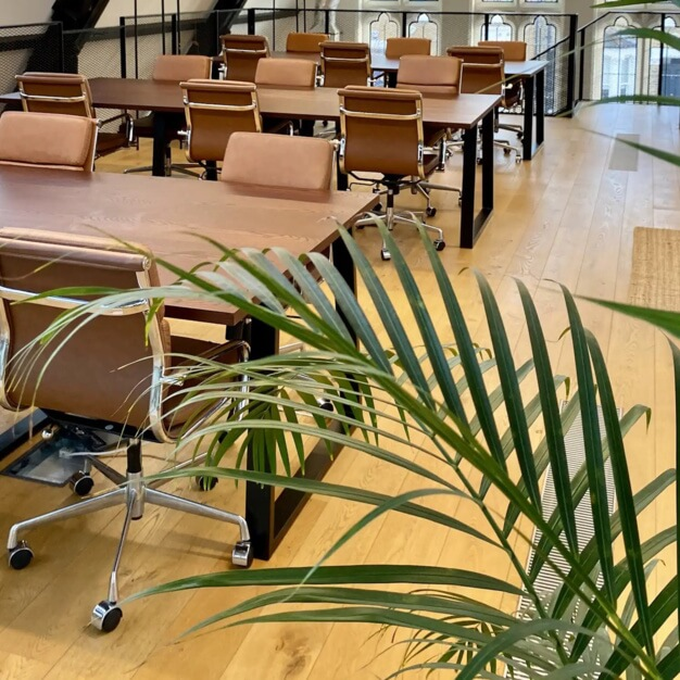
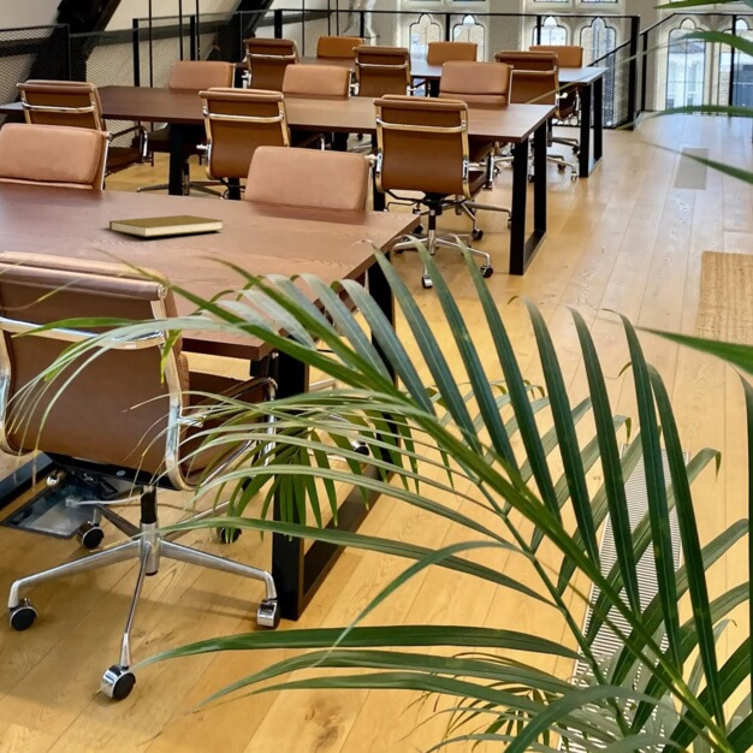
+ book [108,214,224,238]
